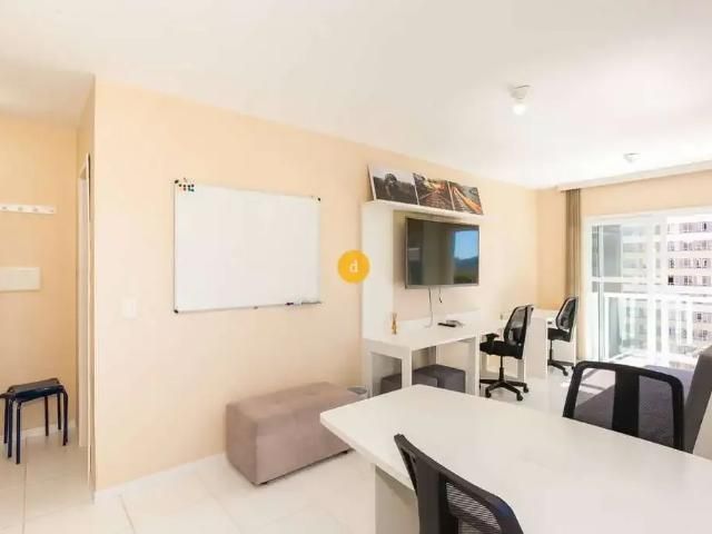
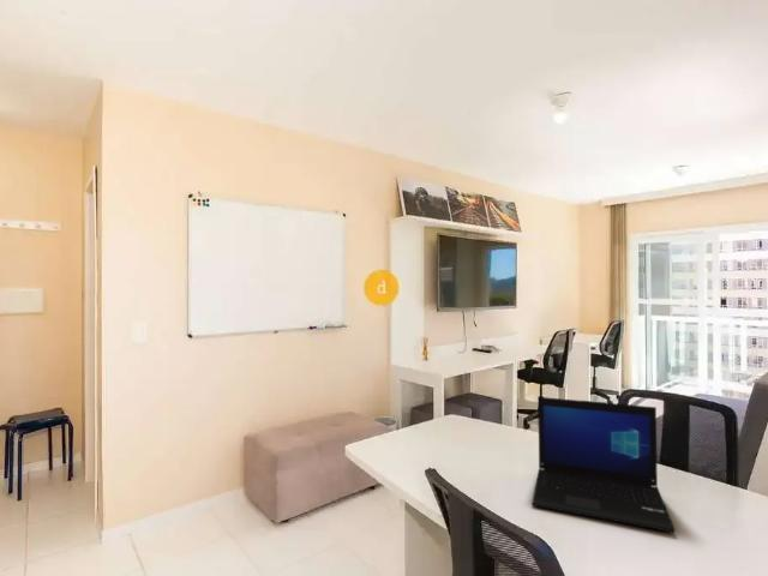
+ laptop [532,396,677,534]
